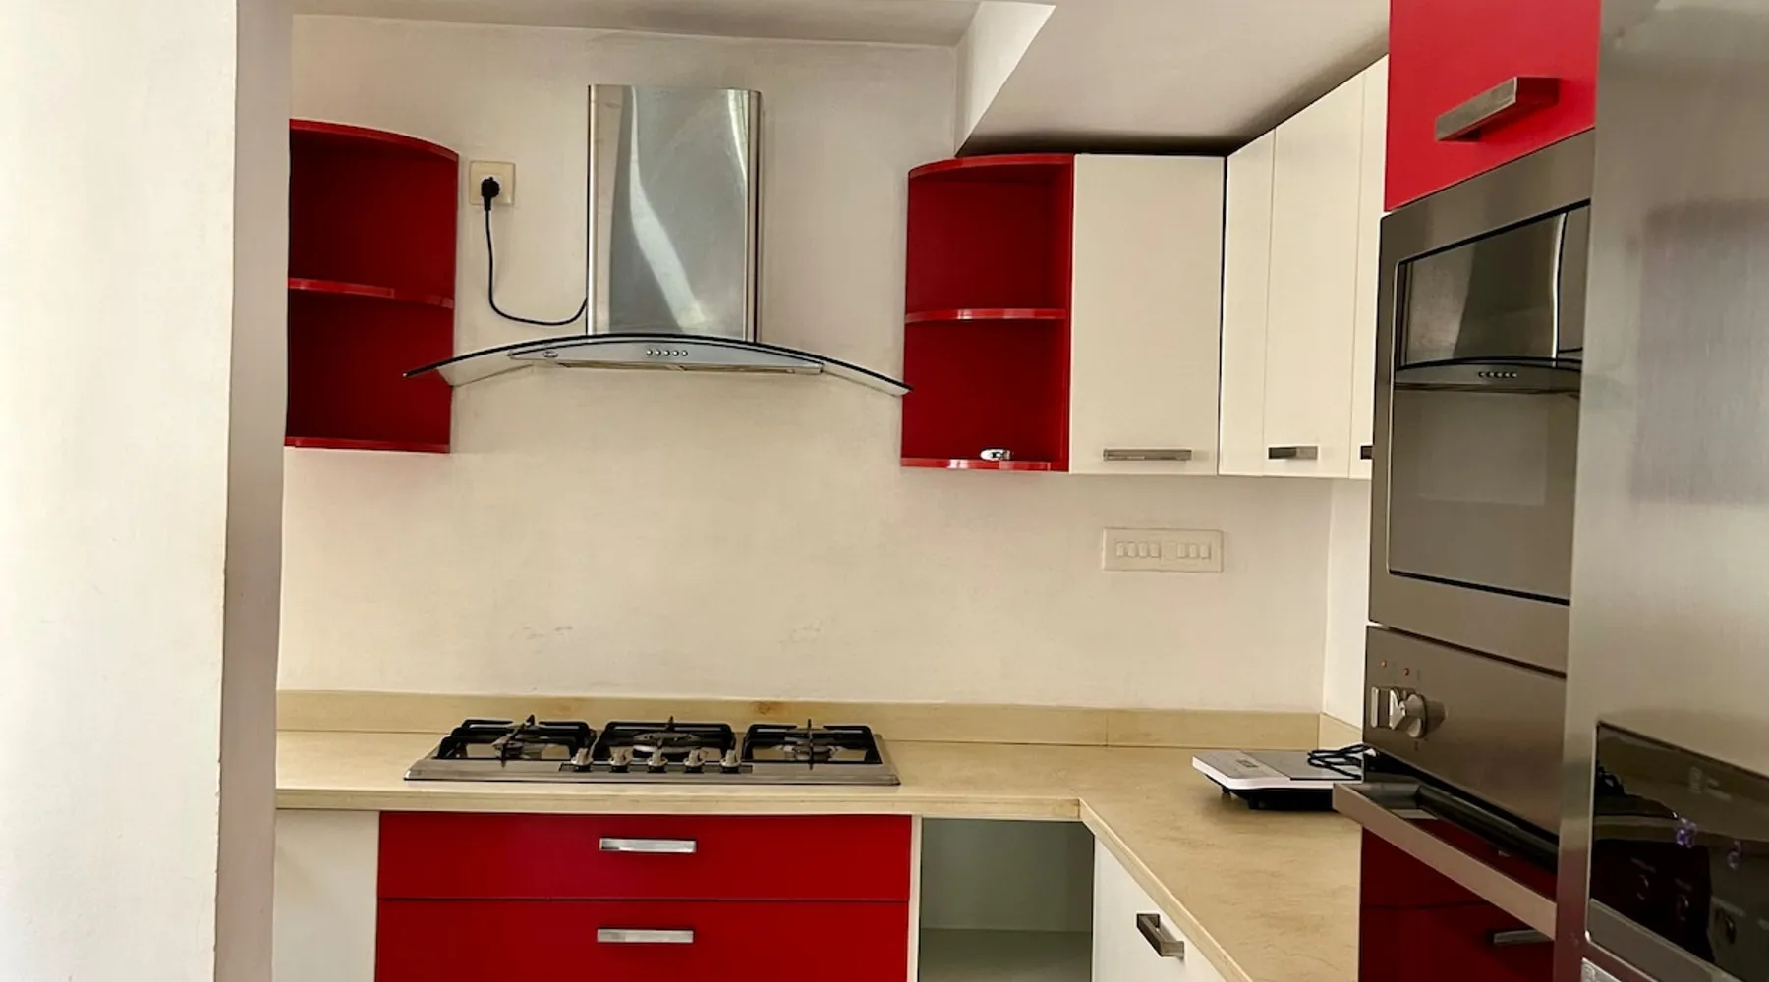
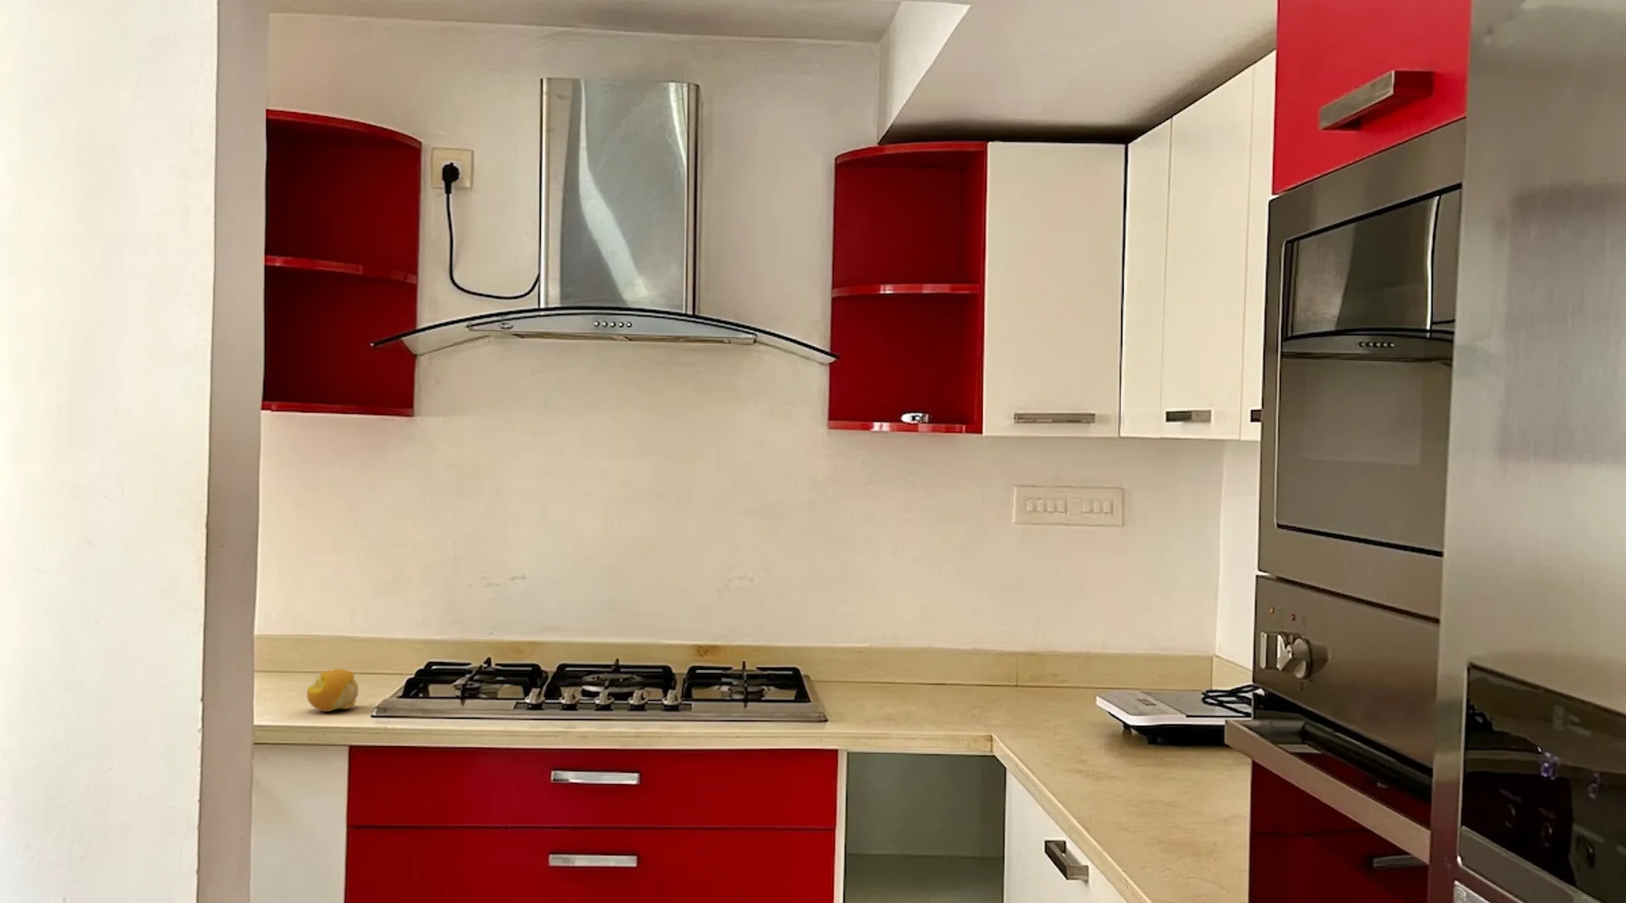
+ fruit [306,668,359,713]
